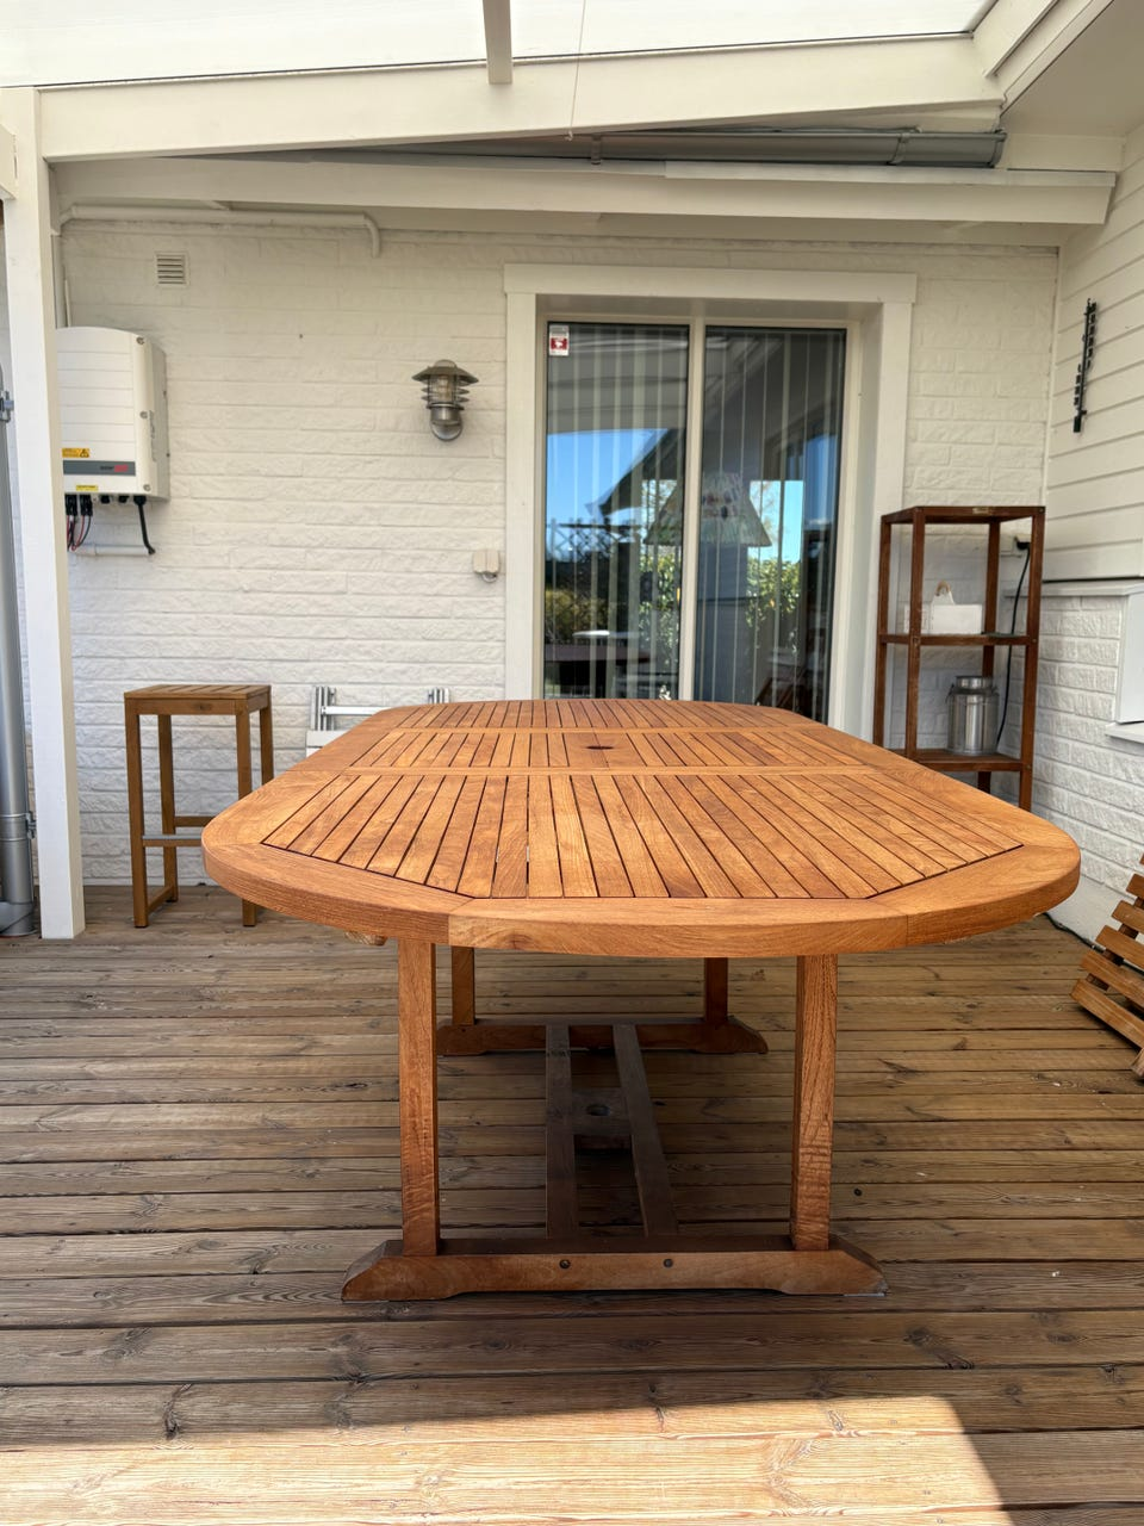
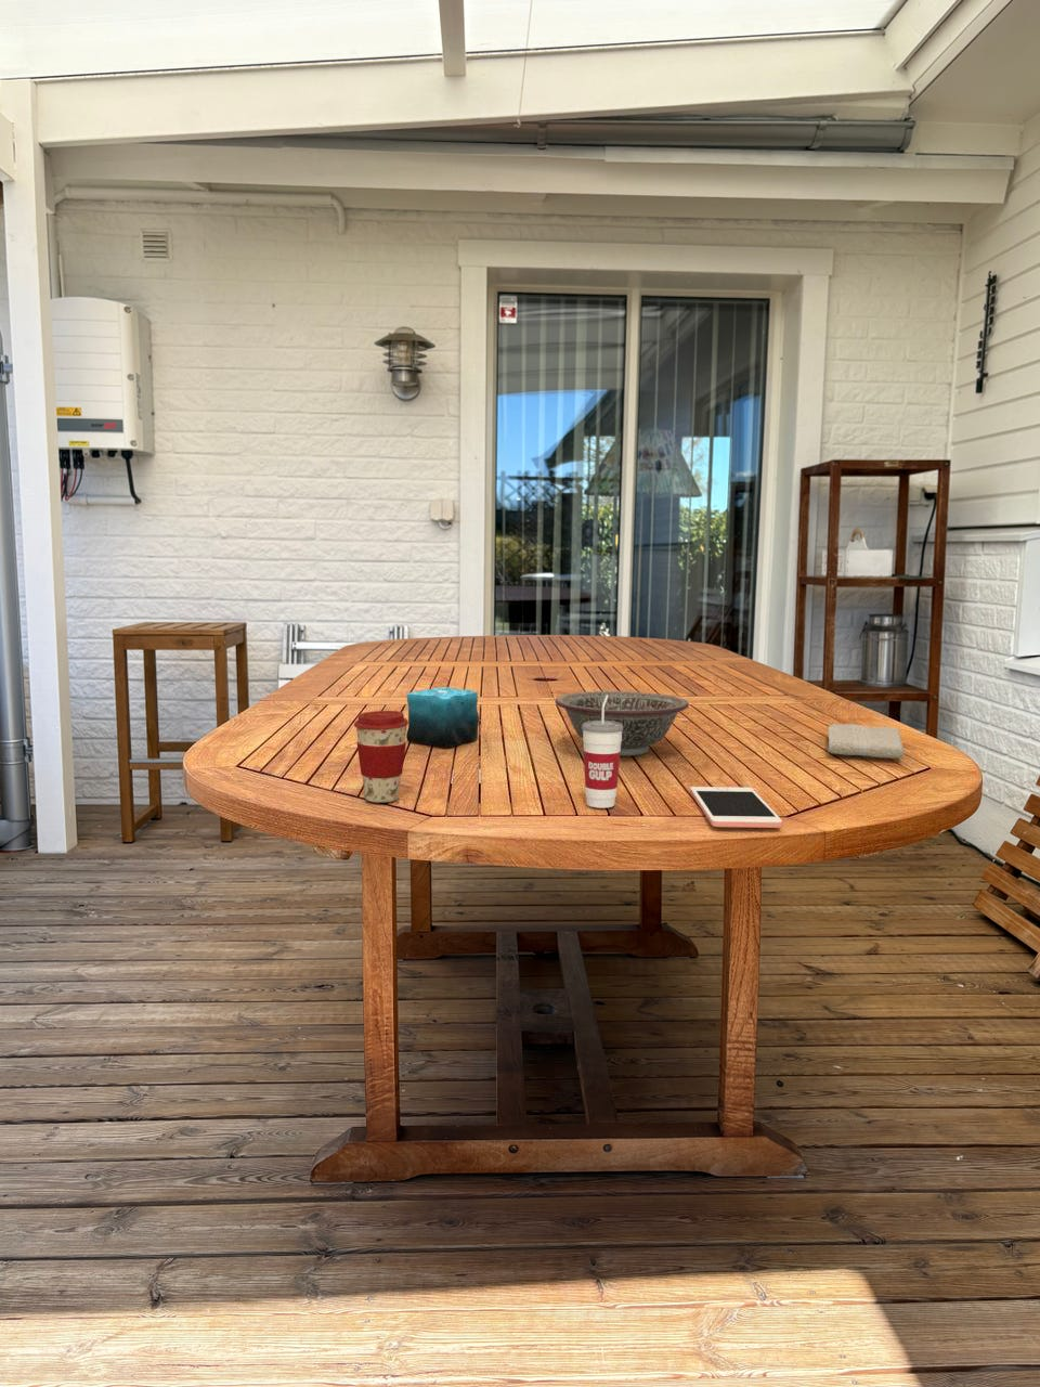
+ cell phone [689,785,783,829]
+ candle [406,674,480,748]
+ cup [582,695,623,809]
+ coffee cup [353,710,409,804]
+ decorative bowl [554,690,690,757]
+ washcloth [827,723,905,760]
